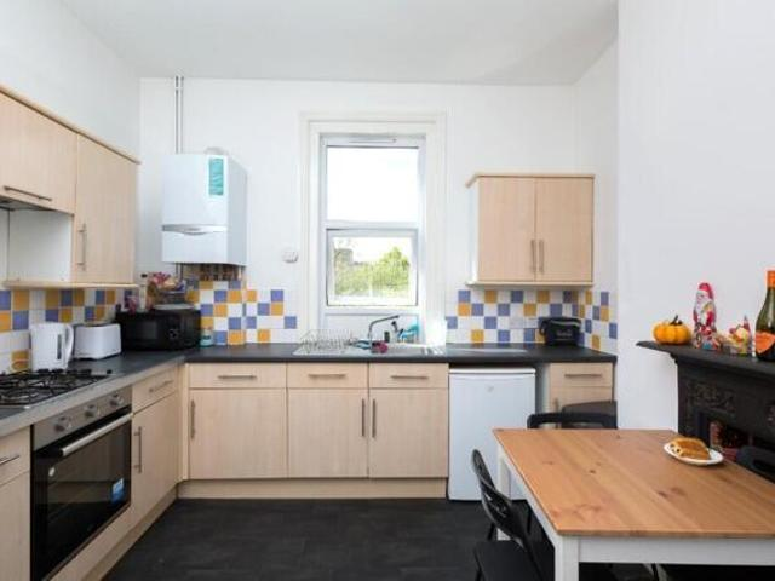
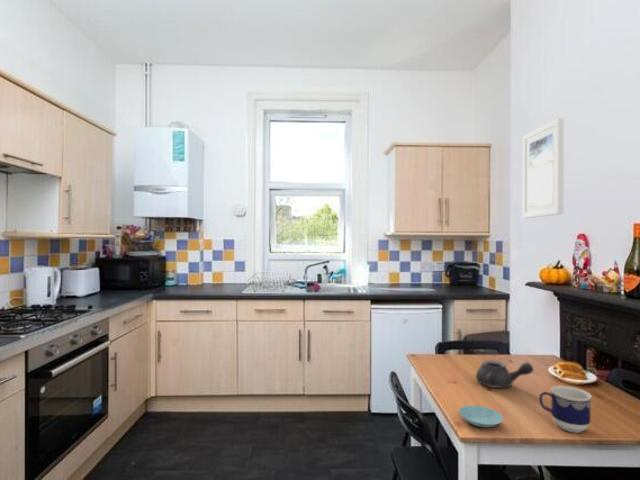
+ teapot [475,359,534,389]
+ cup [538,385,593,434]
+ saucer [458,405,504,428]
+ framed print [522,117,564,219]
